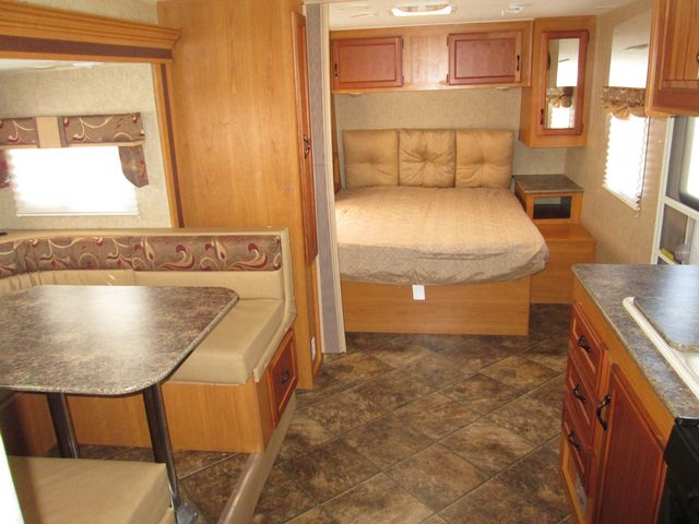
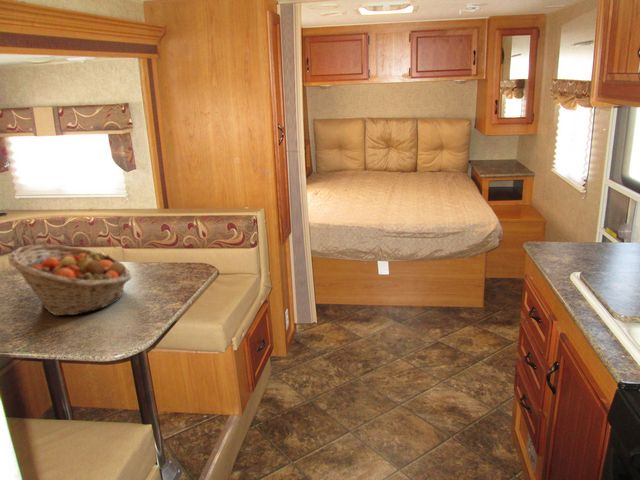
+ fruit basket [8,244,132,317]
